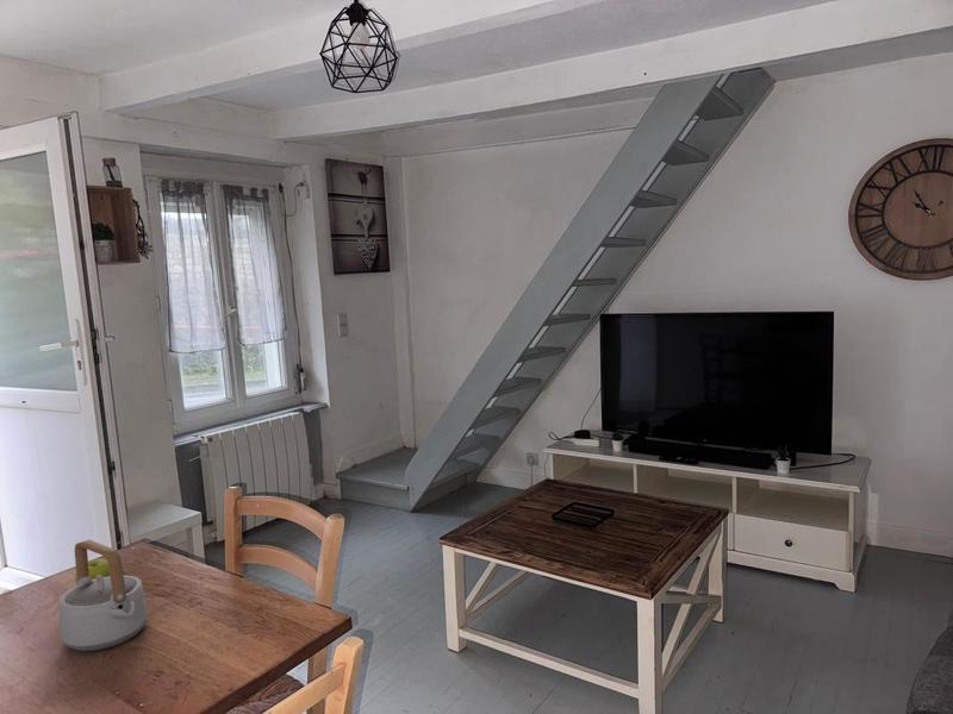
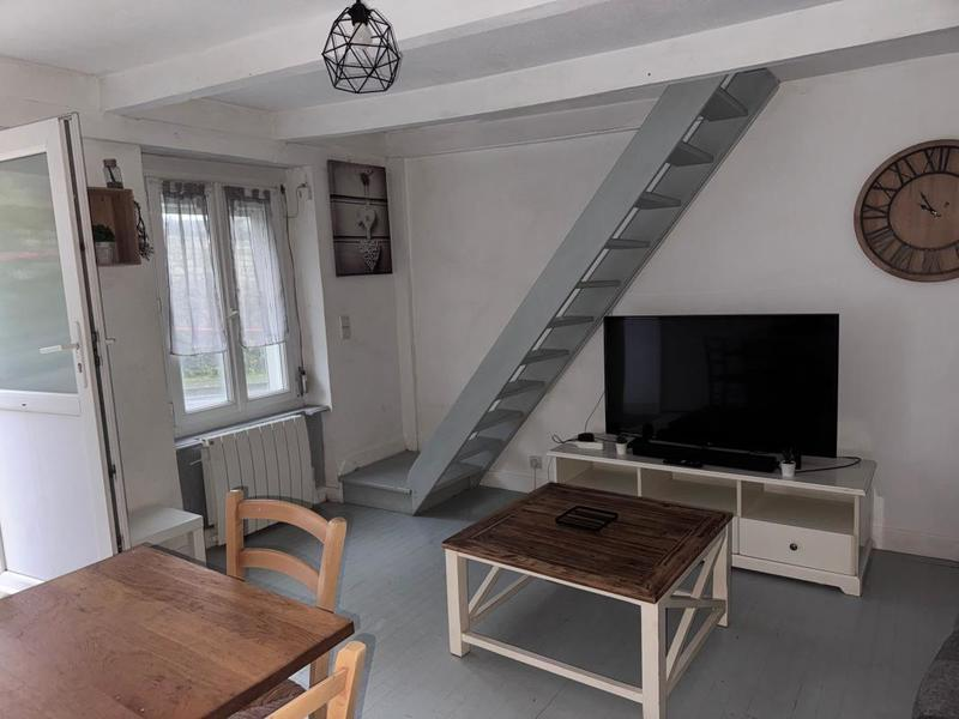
- fruit [74,558,110,585]
- teapot [58,539,149,652]
